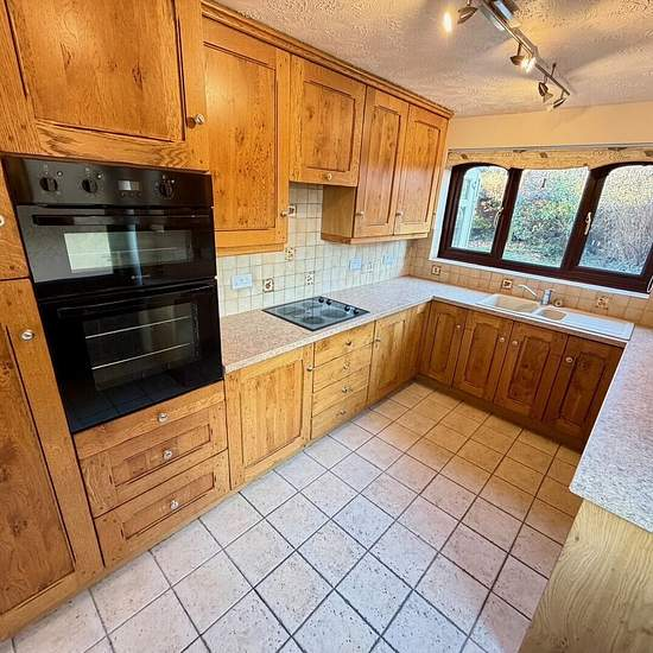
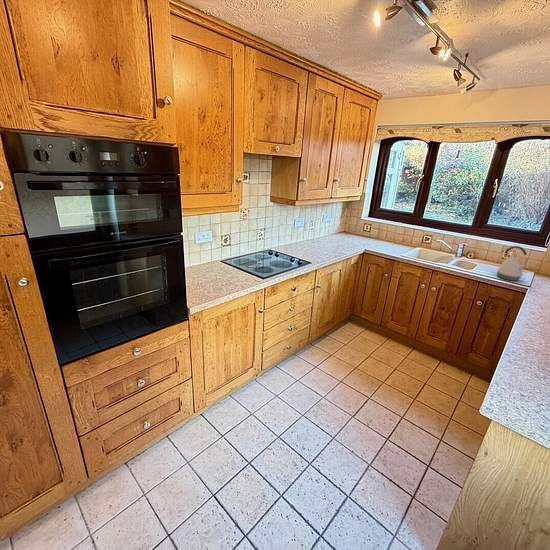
+ kettle [496,245,528,282]
